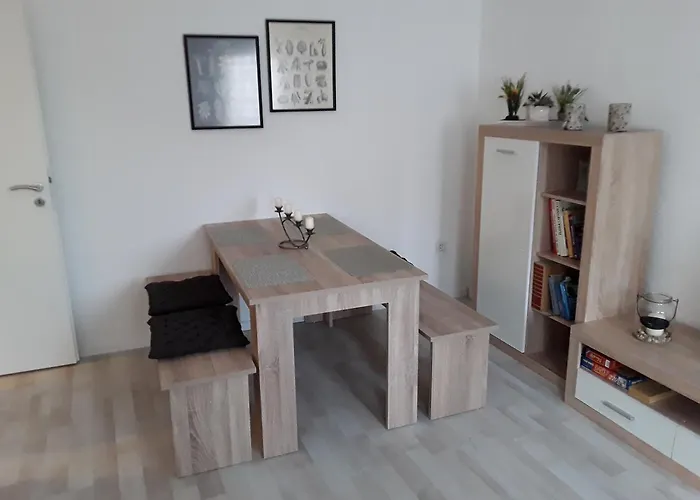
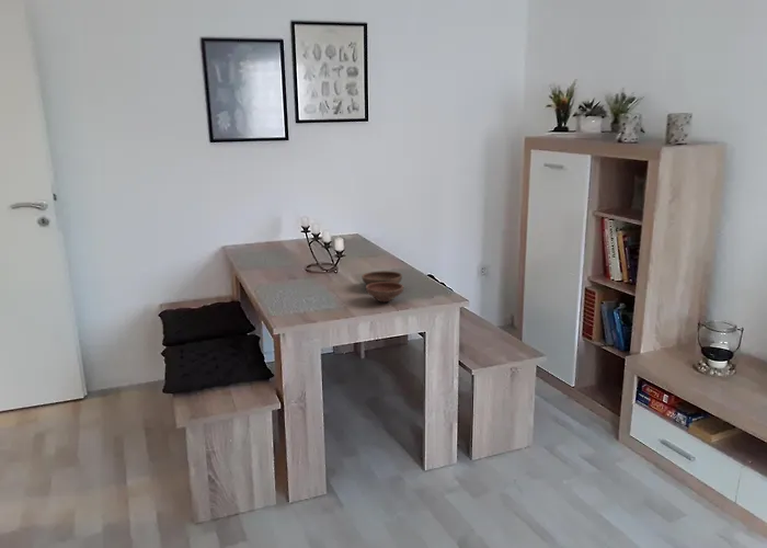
+ bowl [360,270,404,302]
